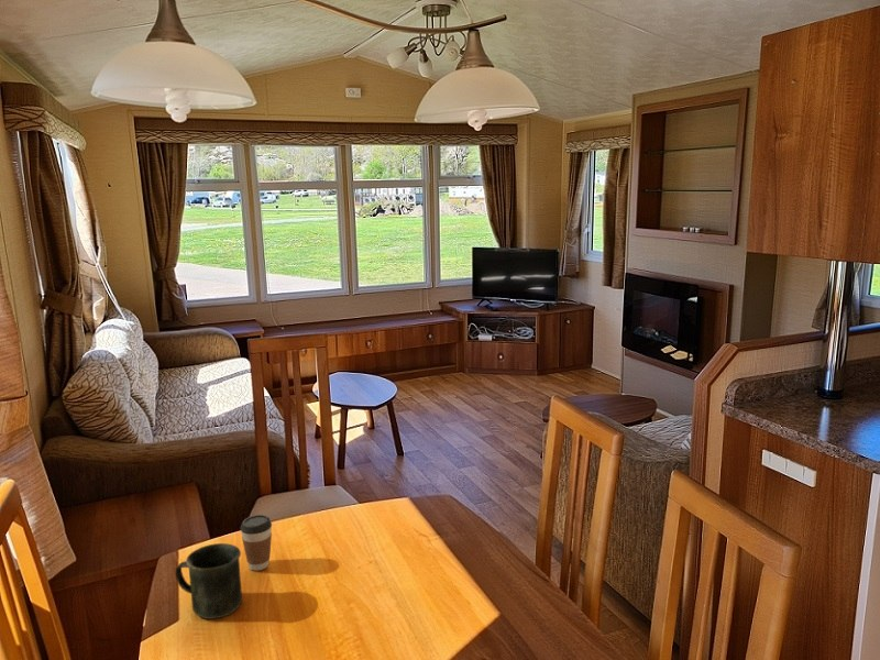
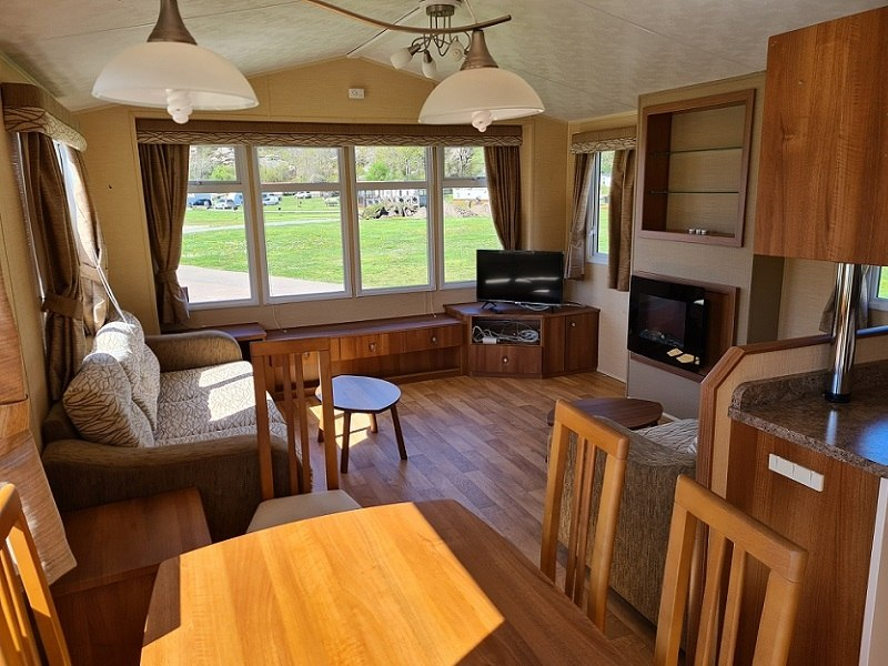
- mug [174,542,243,619]
- coffee cup [239,514,273,572]
